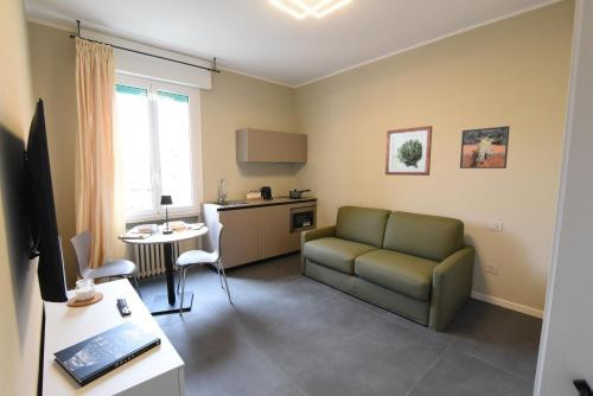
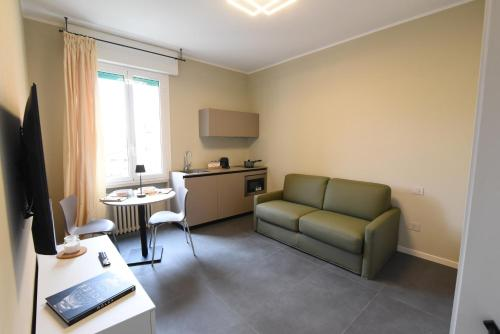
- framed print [459,126,511,170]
- wall art [384,124,433,177]
